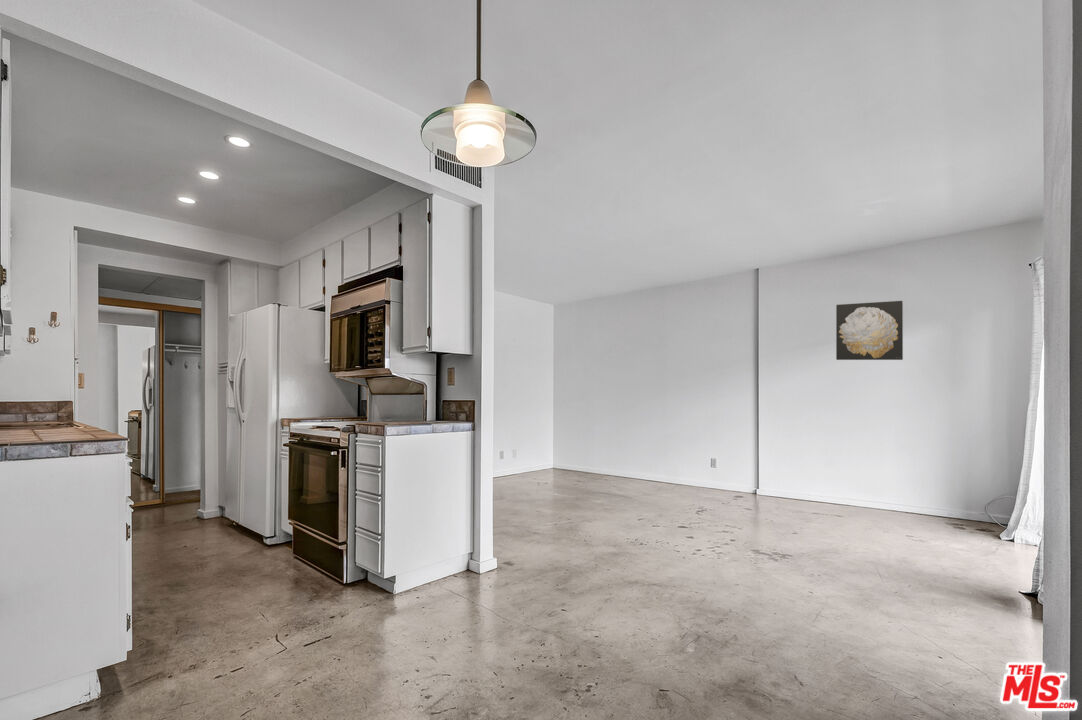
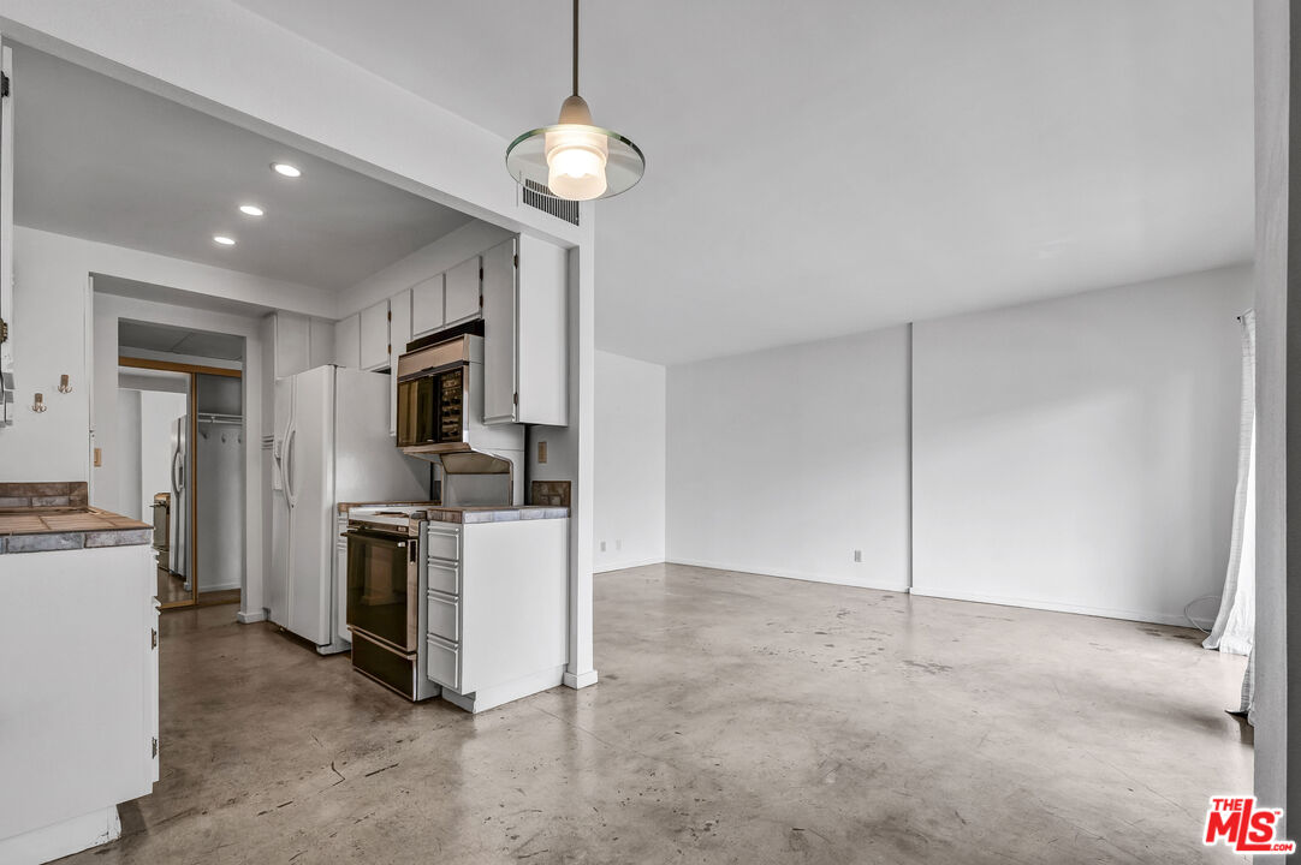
- wall art [835,300,904,361]
